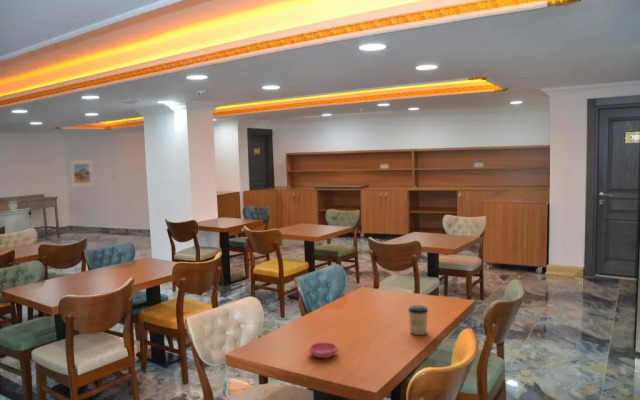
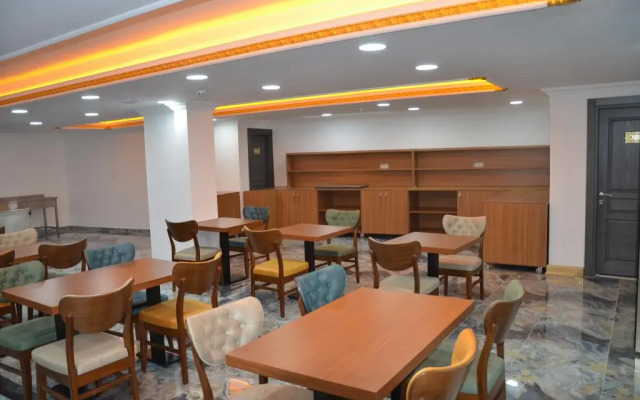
- saucer [308,341,339,359]
- cup [407,304,429,336]
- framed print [70,159,95,188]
